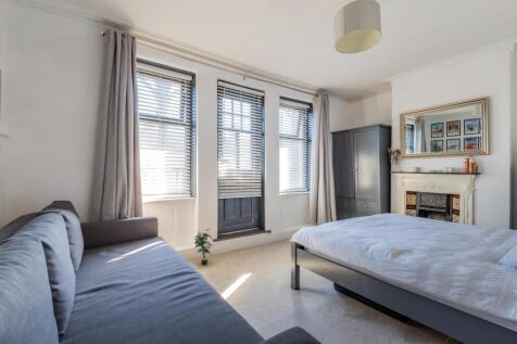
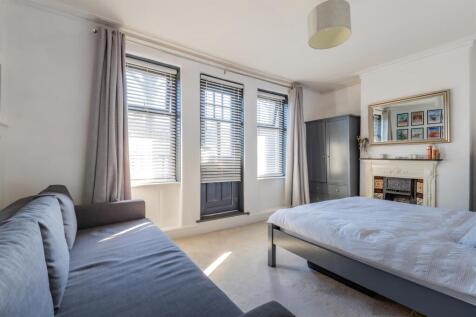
- potted plant [193,228,214,265]
